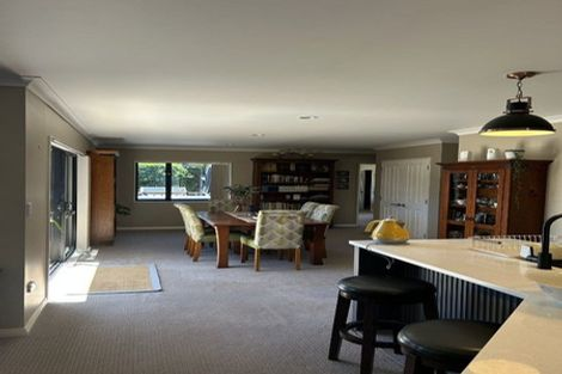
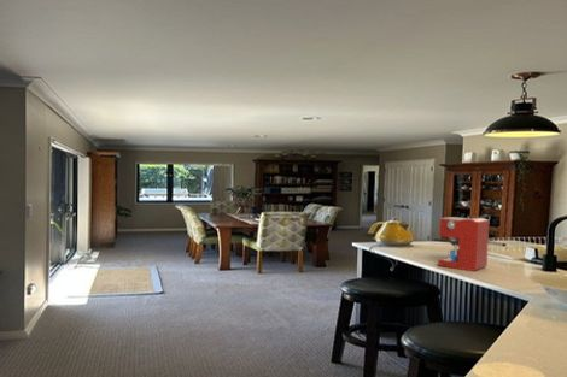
+ coffee maker [433,216,490,272]
